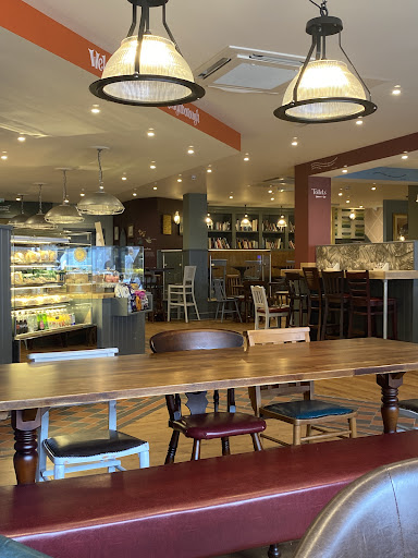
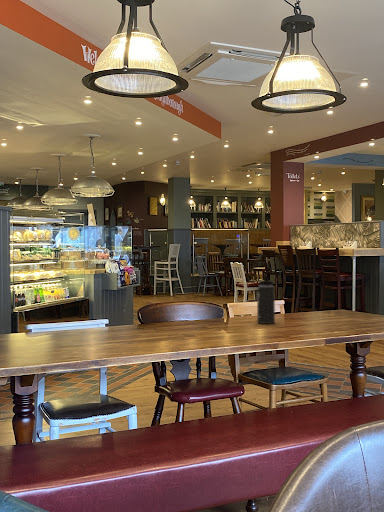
+ thermos bottle [256,272,276,325]
